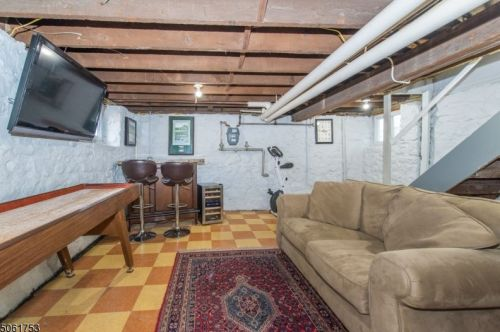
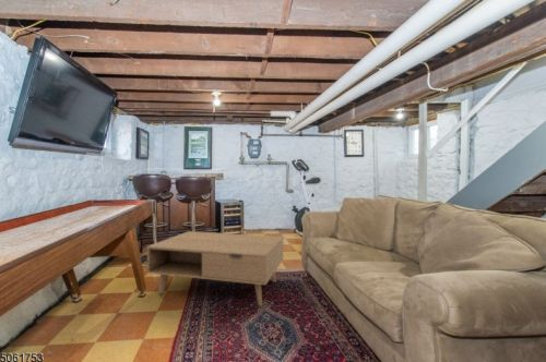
+ coffee table [146,230,284,307]
